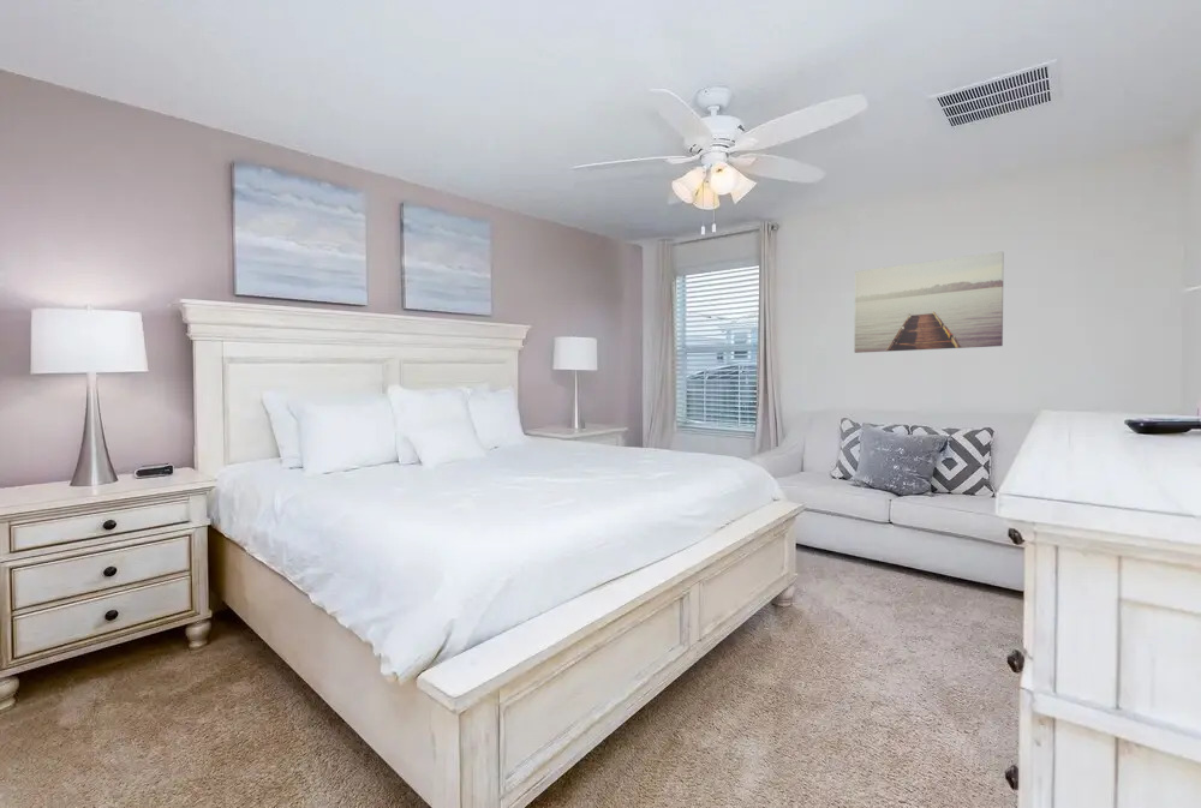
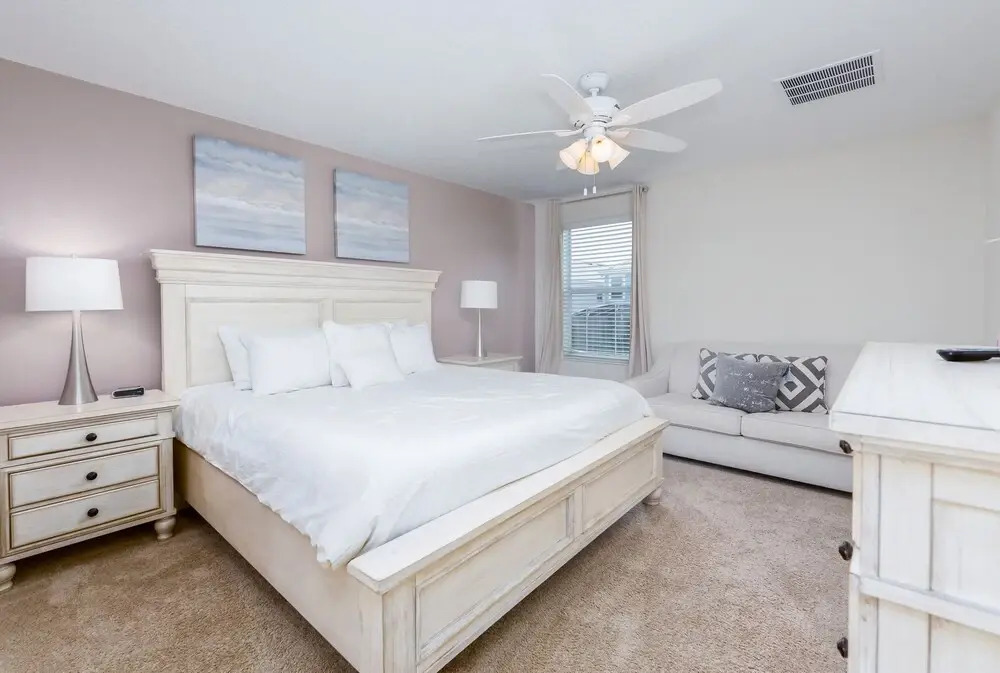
- wall art [853,251,1005,354]
